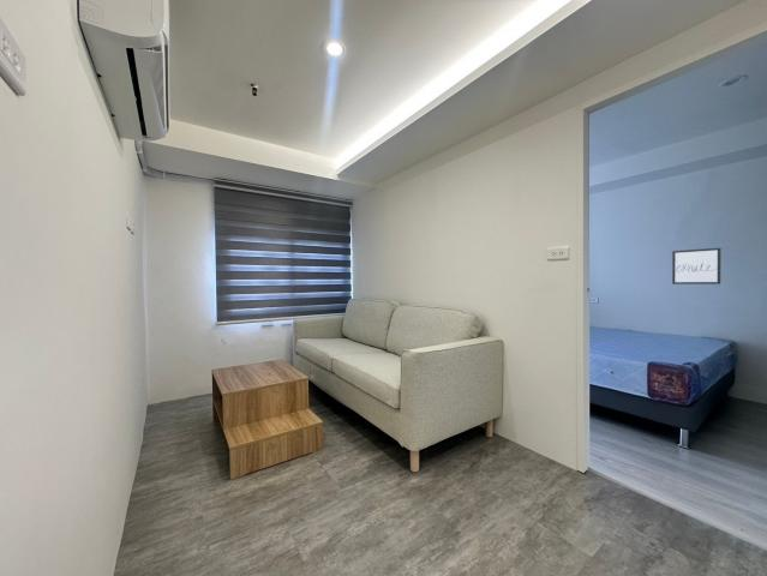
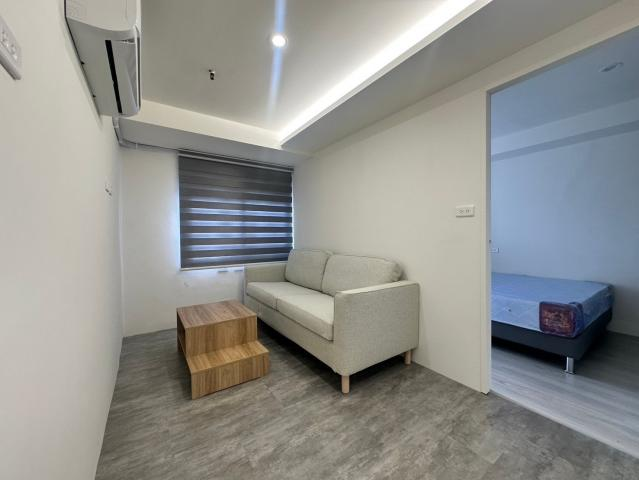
- wall art [671,247,721,286]
